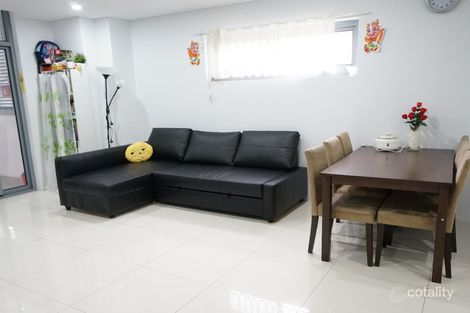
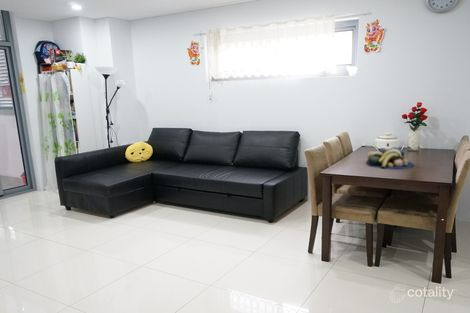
+ fruit bowl [365,146,415,170]
